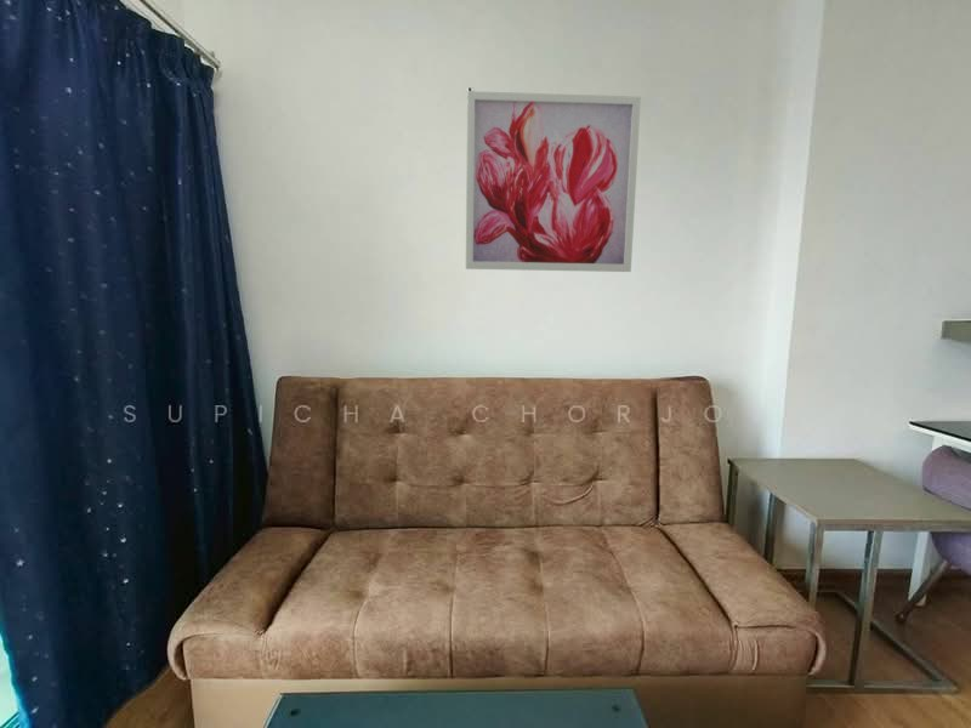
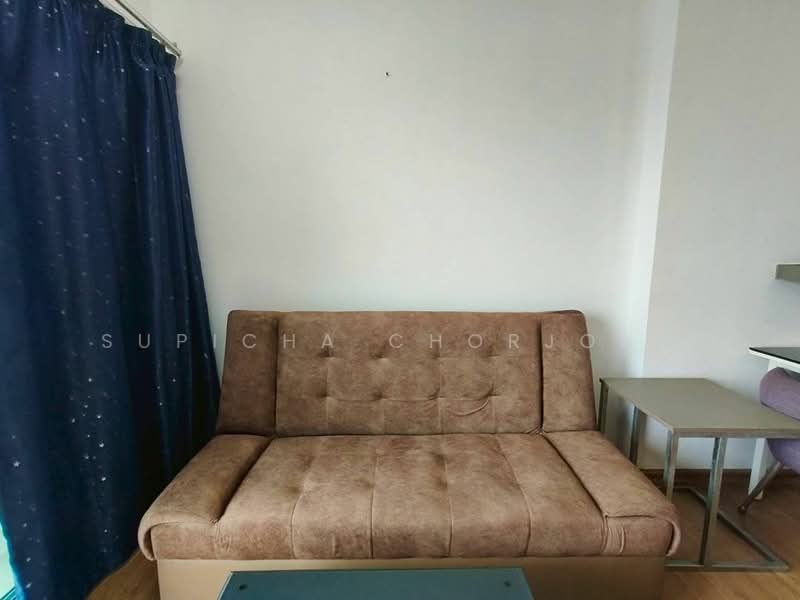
- wall art [465,90,642,273]
